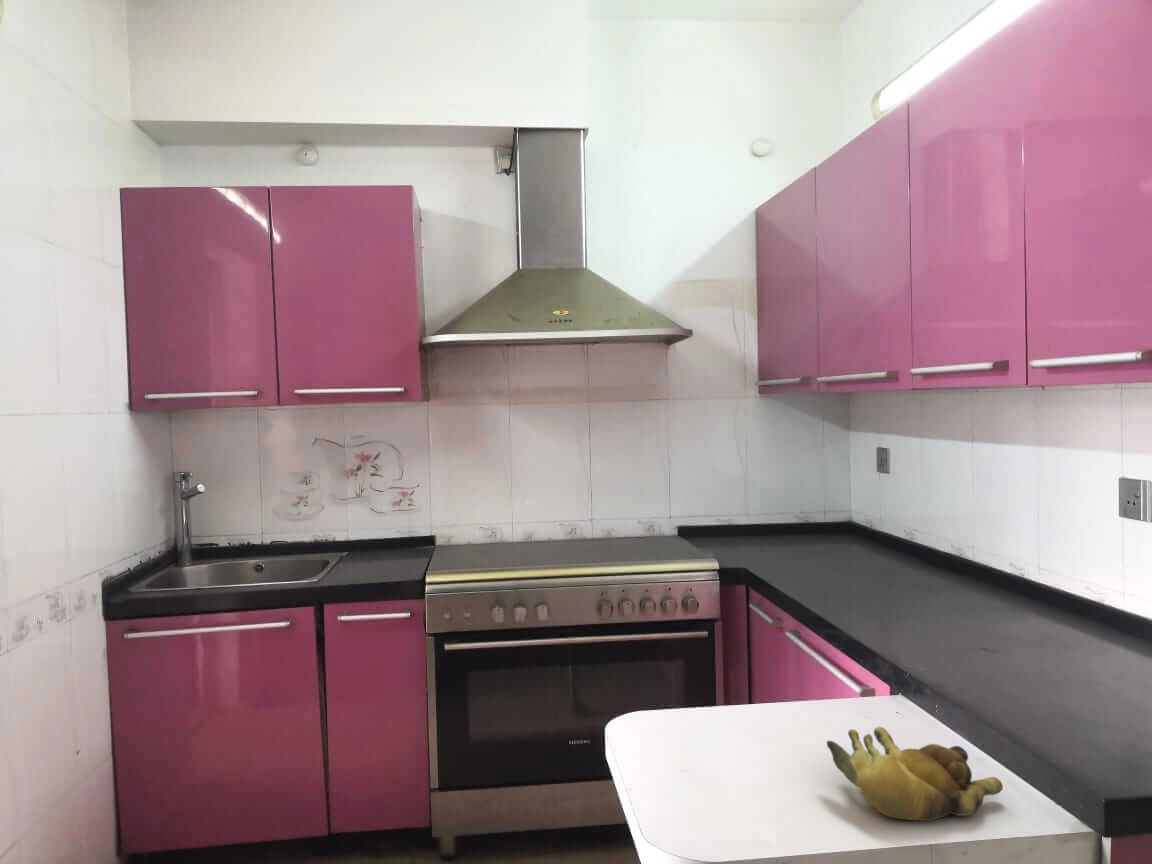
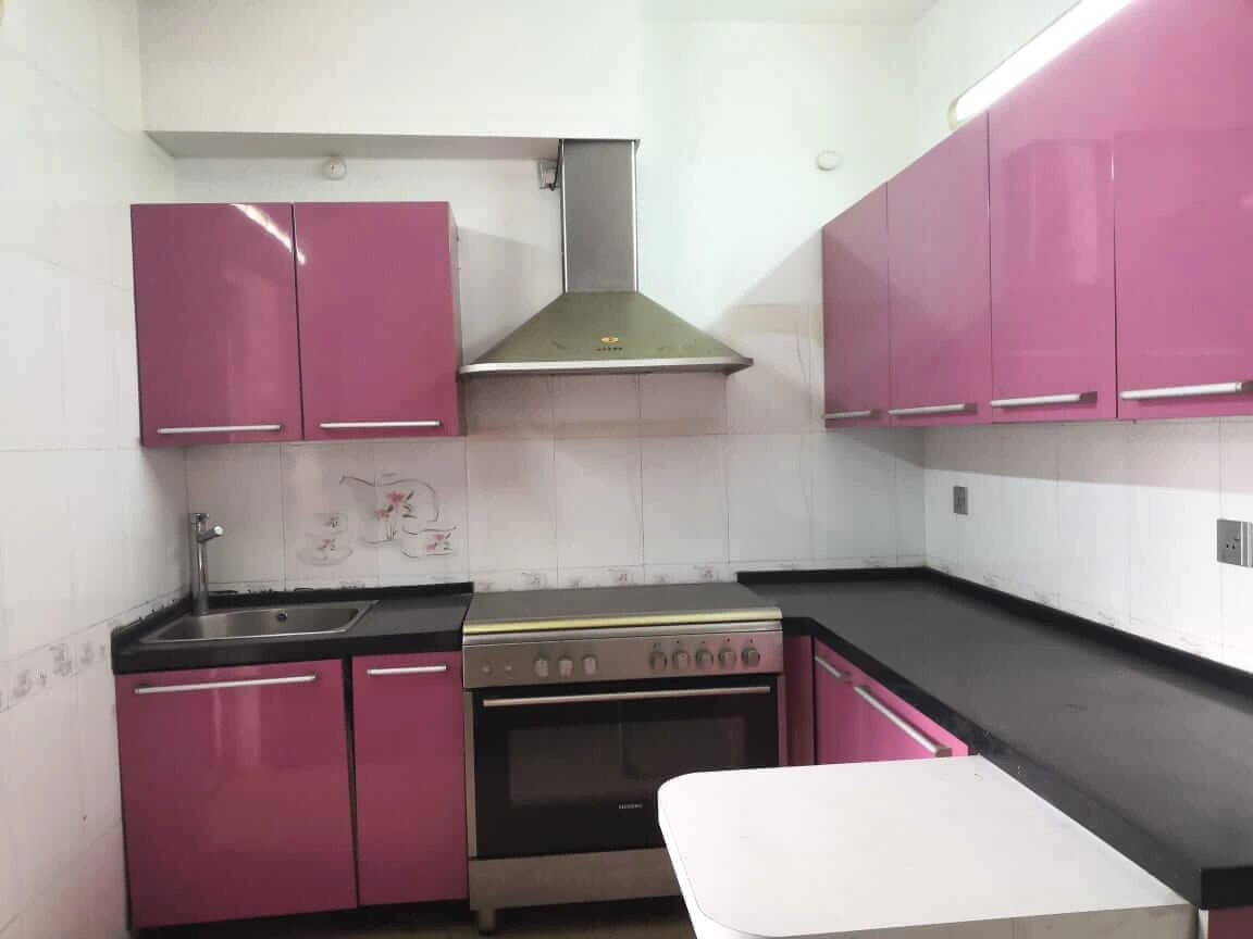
- banana bunch [826,726,1004,822]
